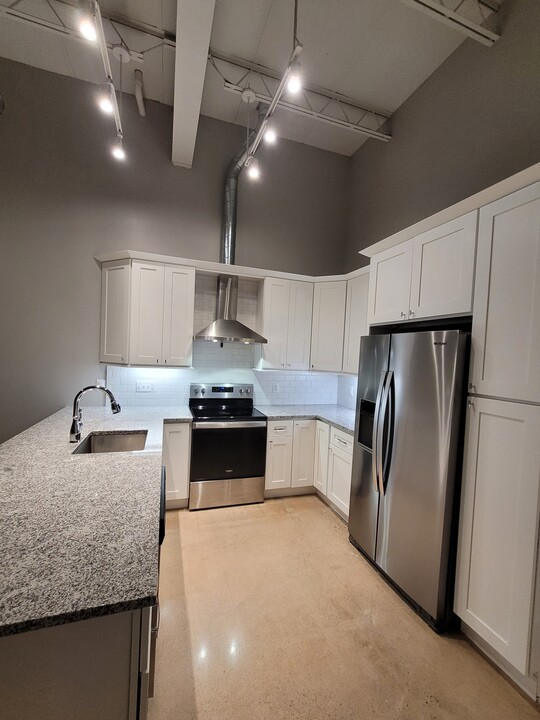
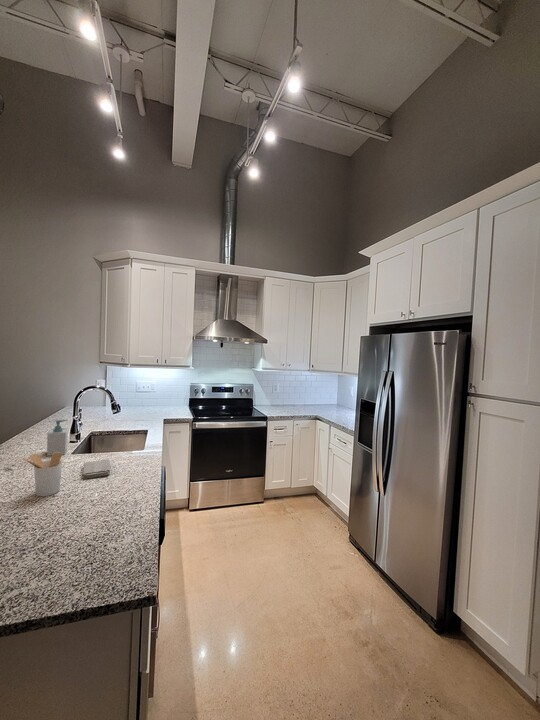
+ utensil holder [22,452,63,497]
+ washcloth [82,458,111,480]
+ soap bottle [46,419,69,457]
